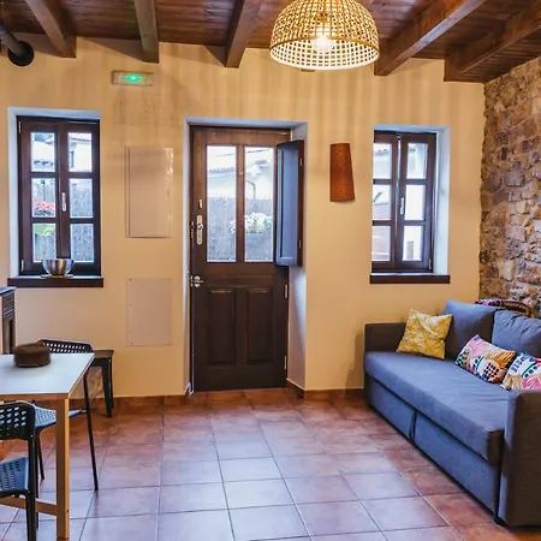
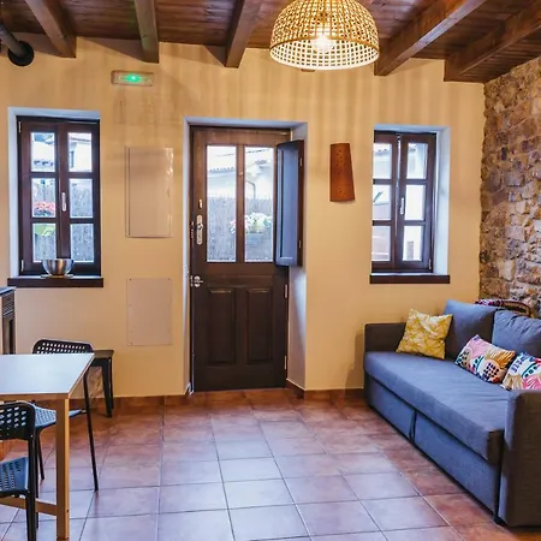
- bowl [11,340,52,368]
